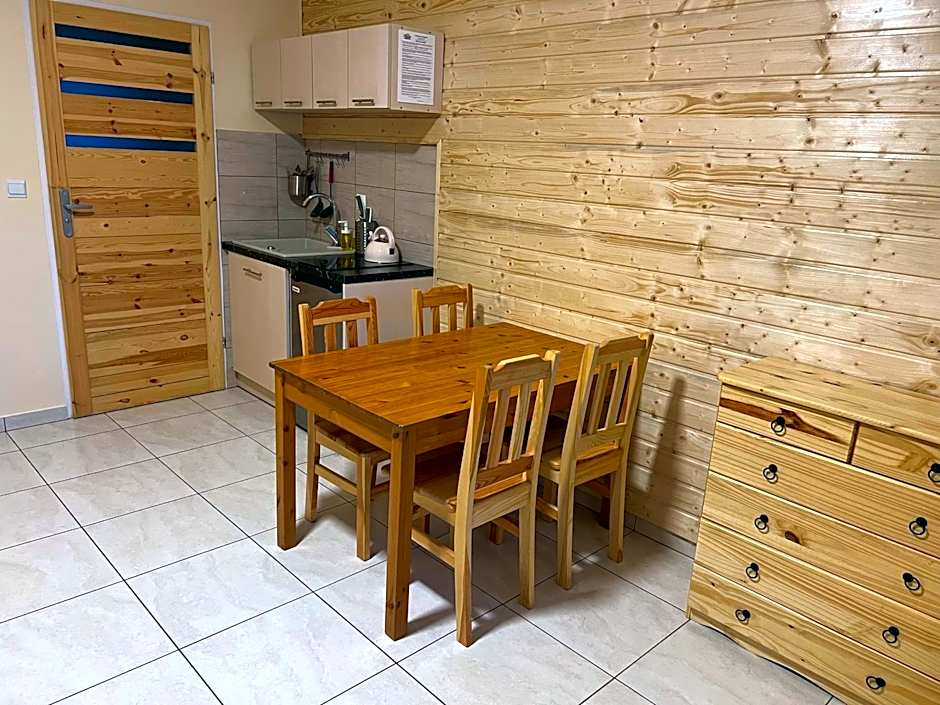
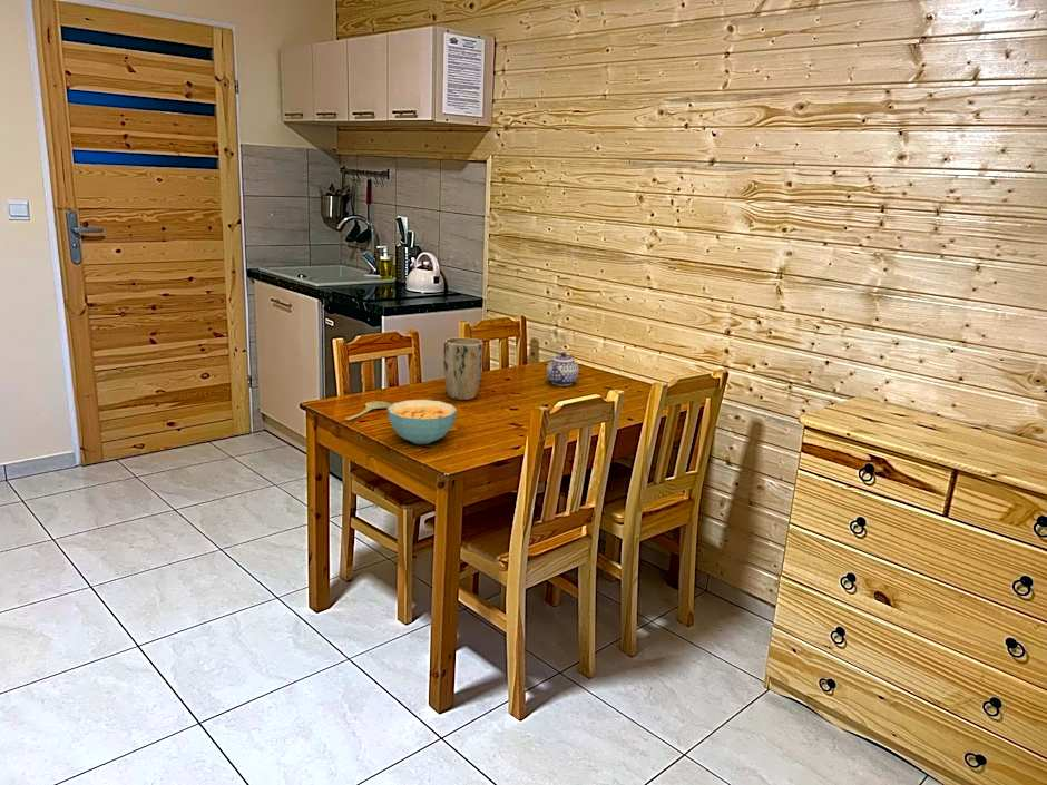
+ plant pot [442,336,483,401]
+ teapot [546,351,579,386]
+ cereal bowl [386,399,458,445]
+ spoon [344,400,392,421]
